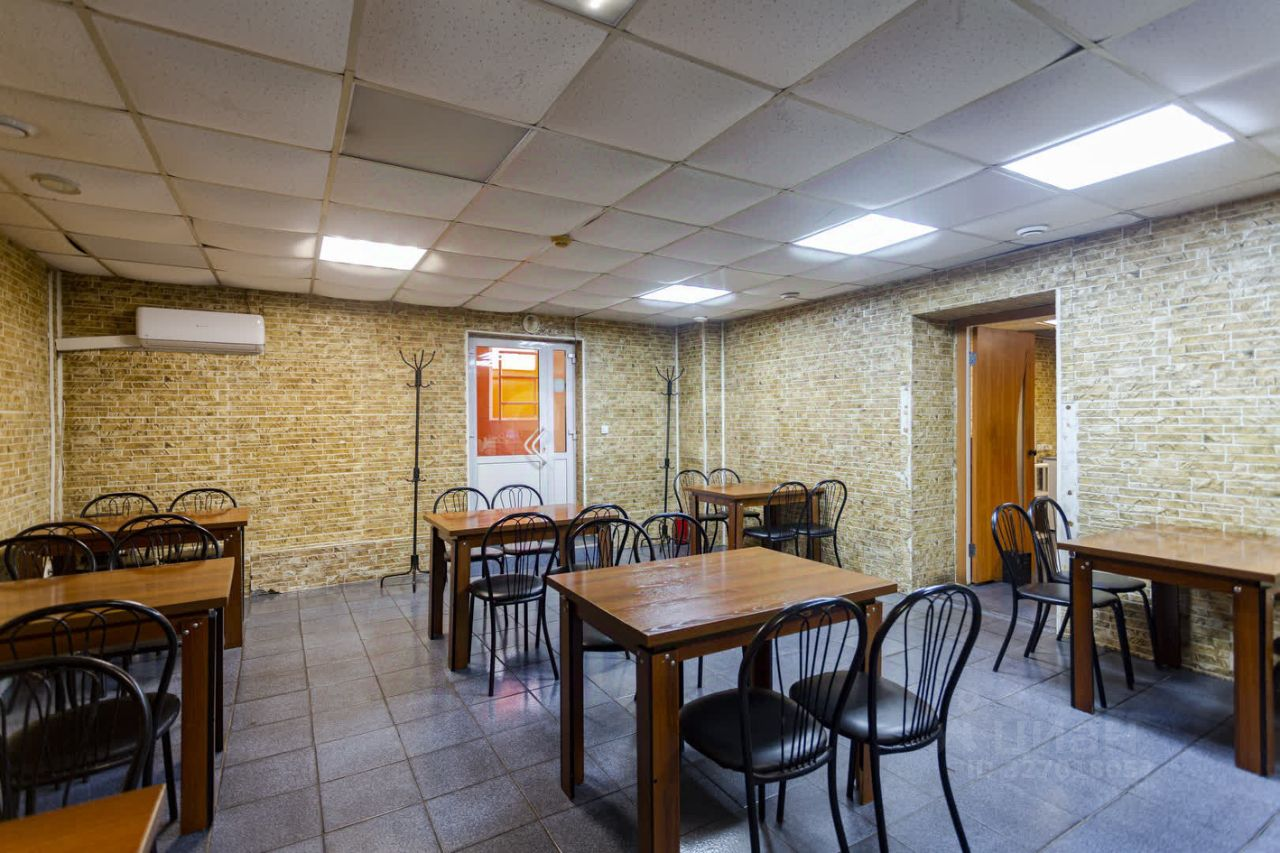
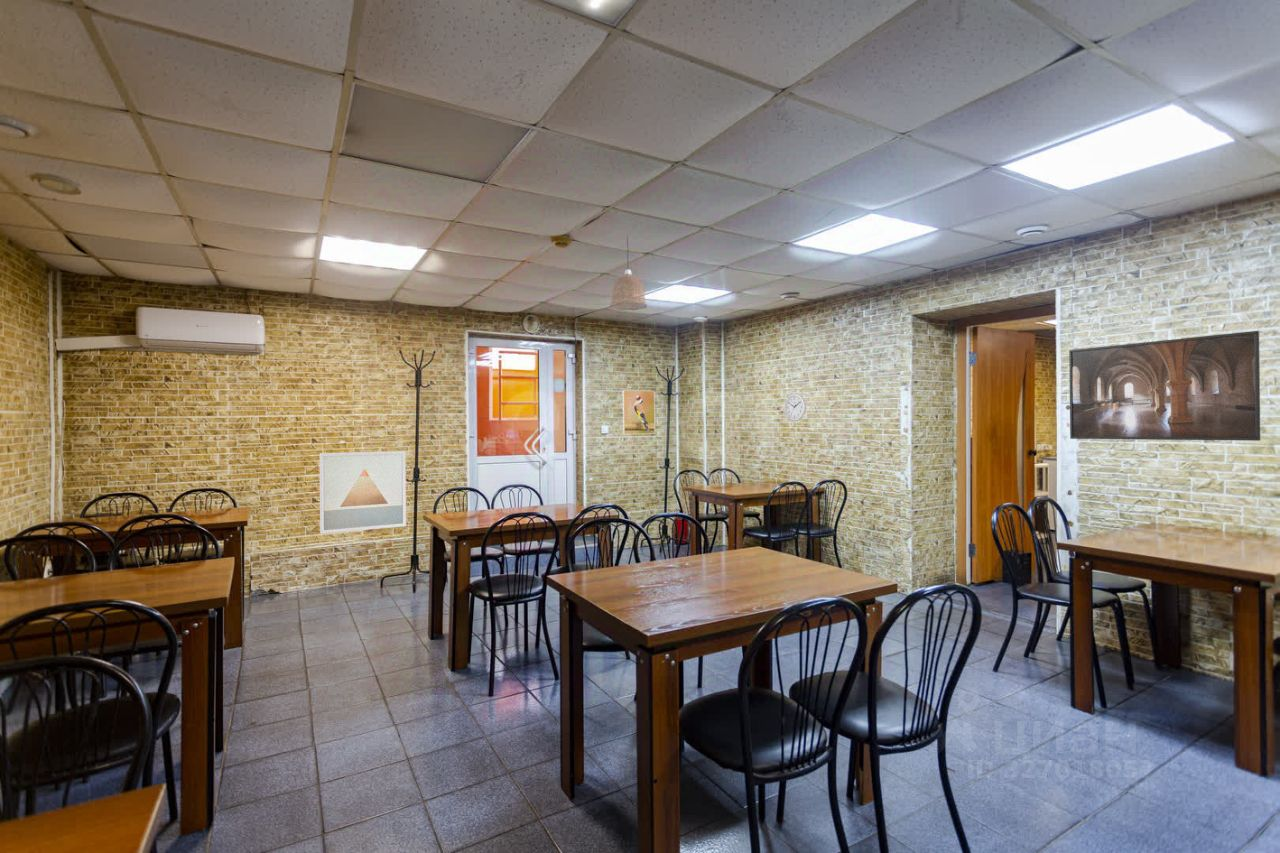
+ wall art [318,450,407,535]
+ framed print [621,389,656,435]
+ pendant lamp [608,235,648,311]
+ wall clock [784,392,807,422]
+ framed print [1068,330,1261,442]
